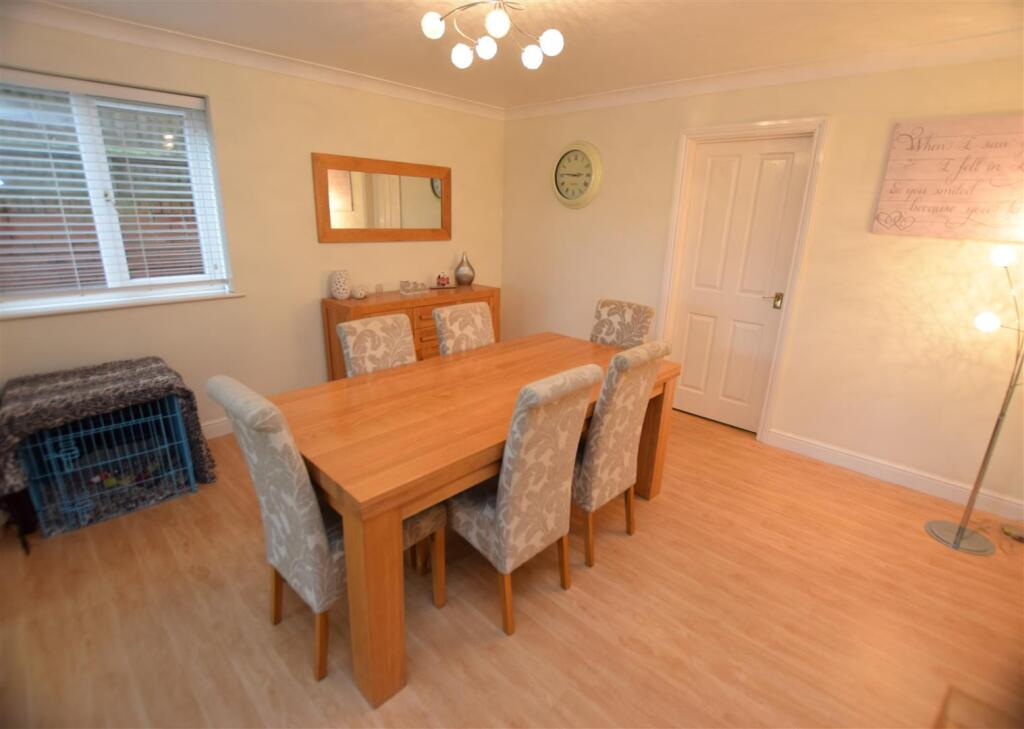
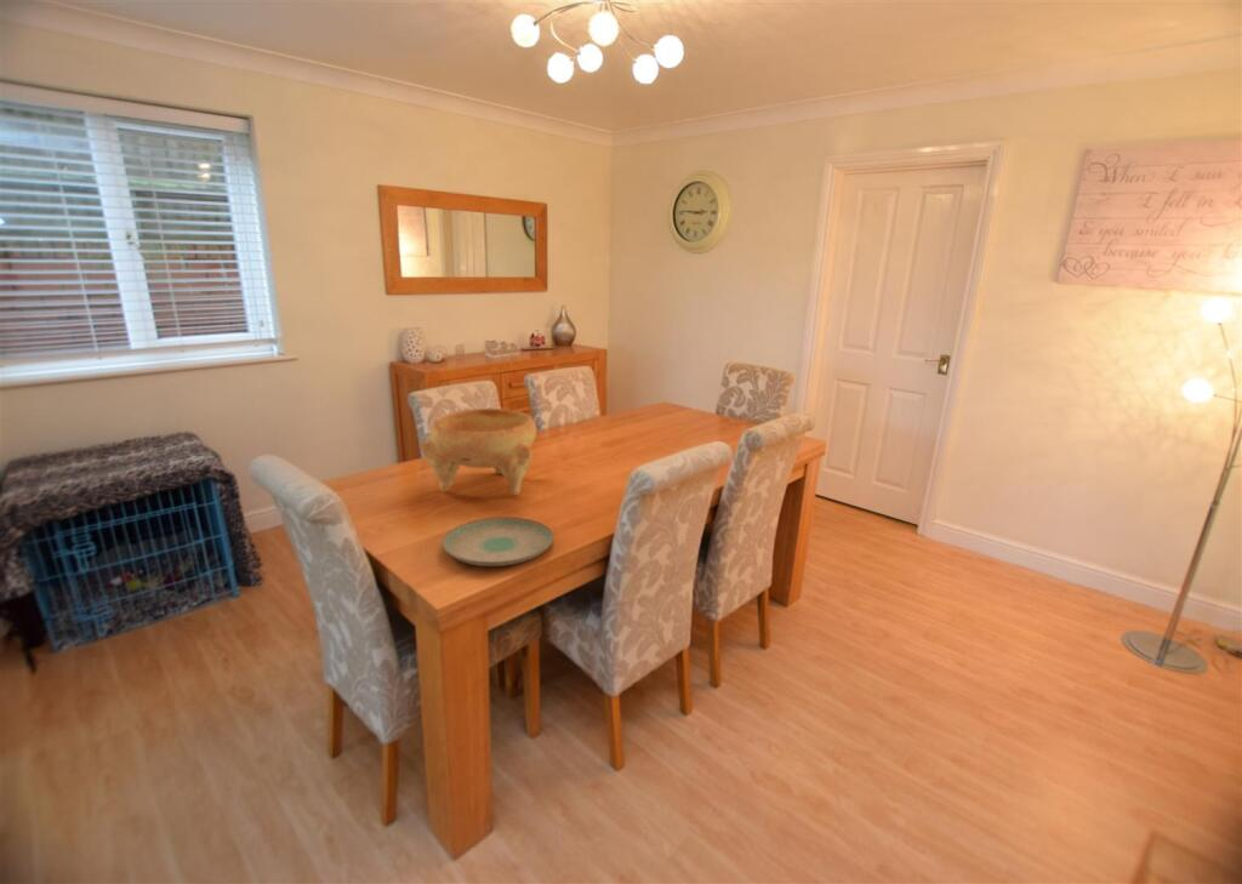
+ decorative bowl [420,407,537,496]
+ plate [440,515,556,568]
